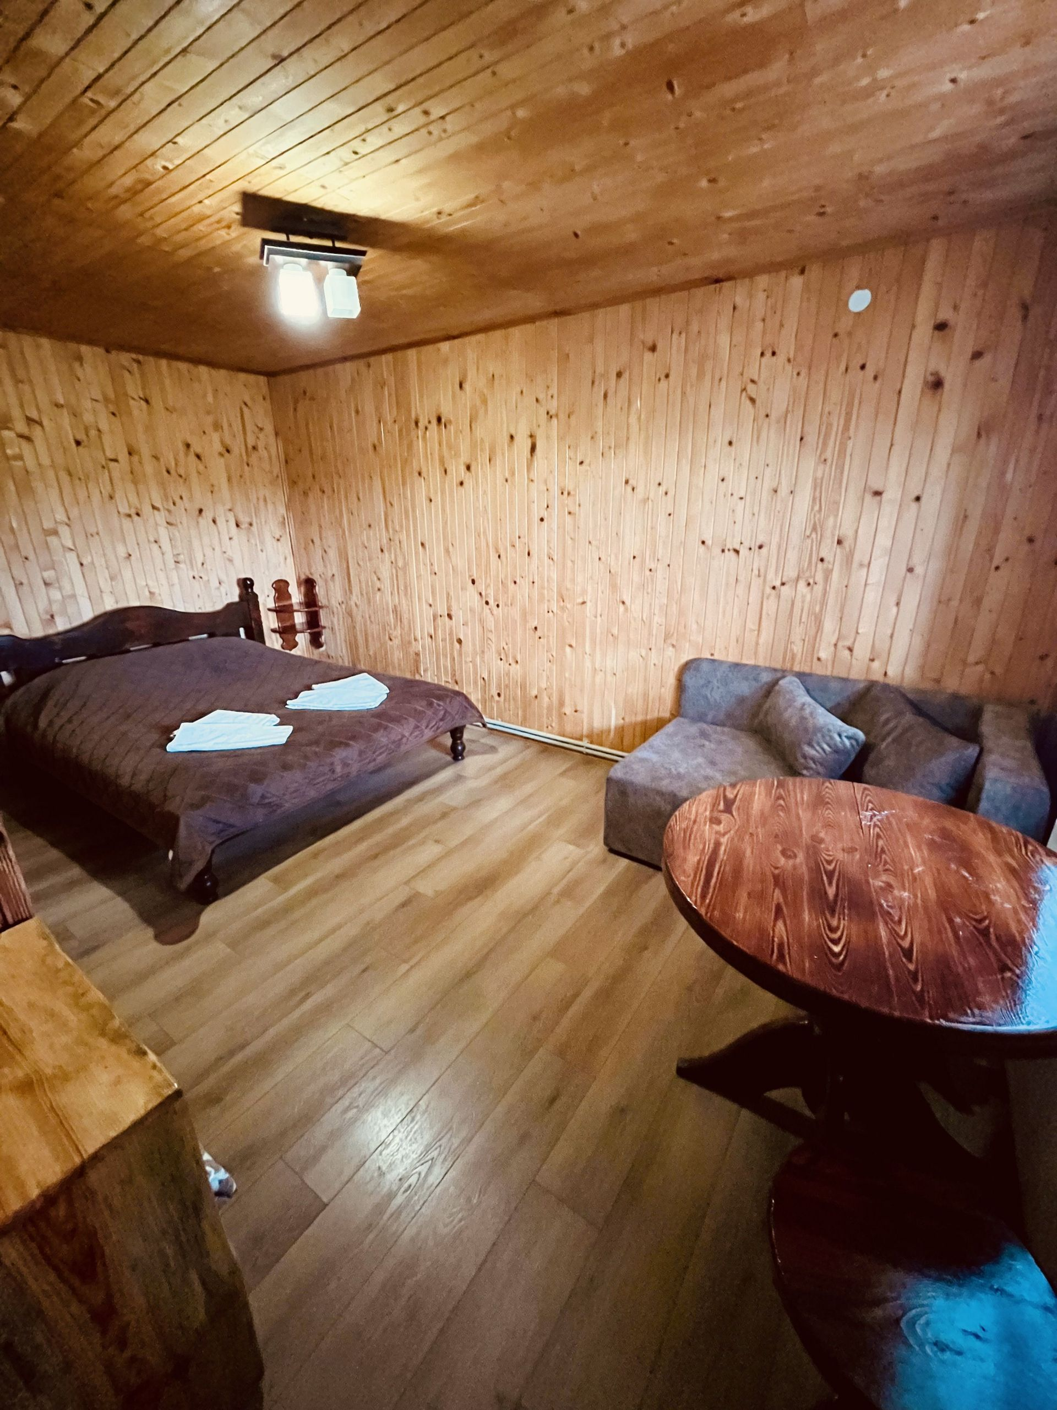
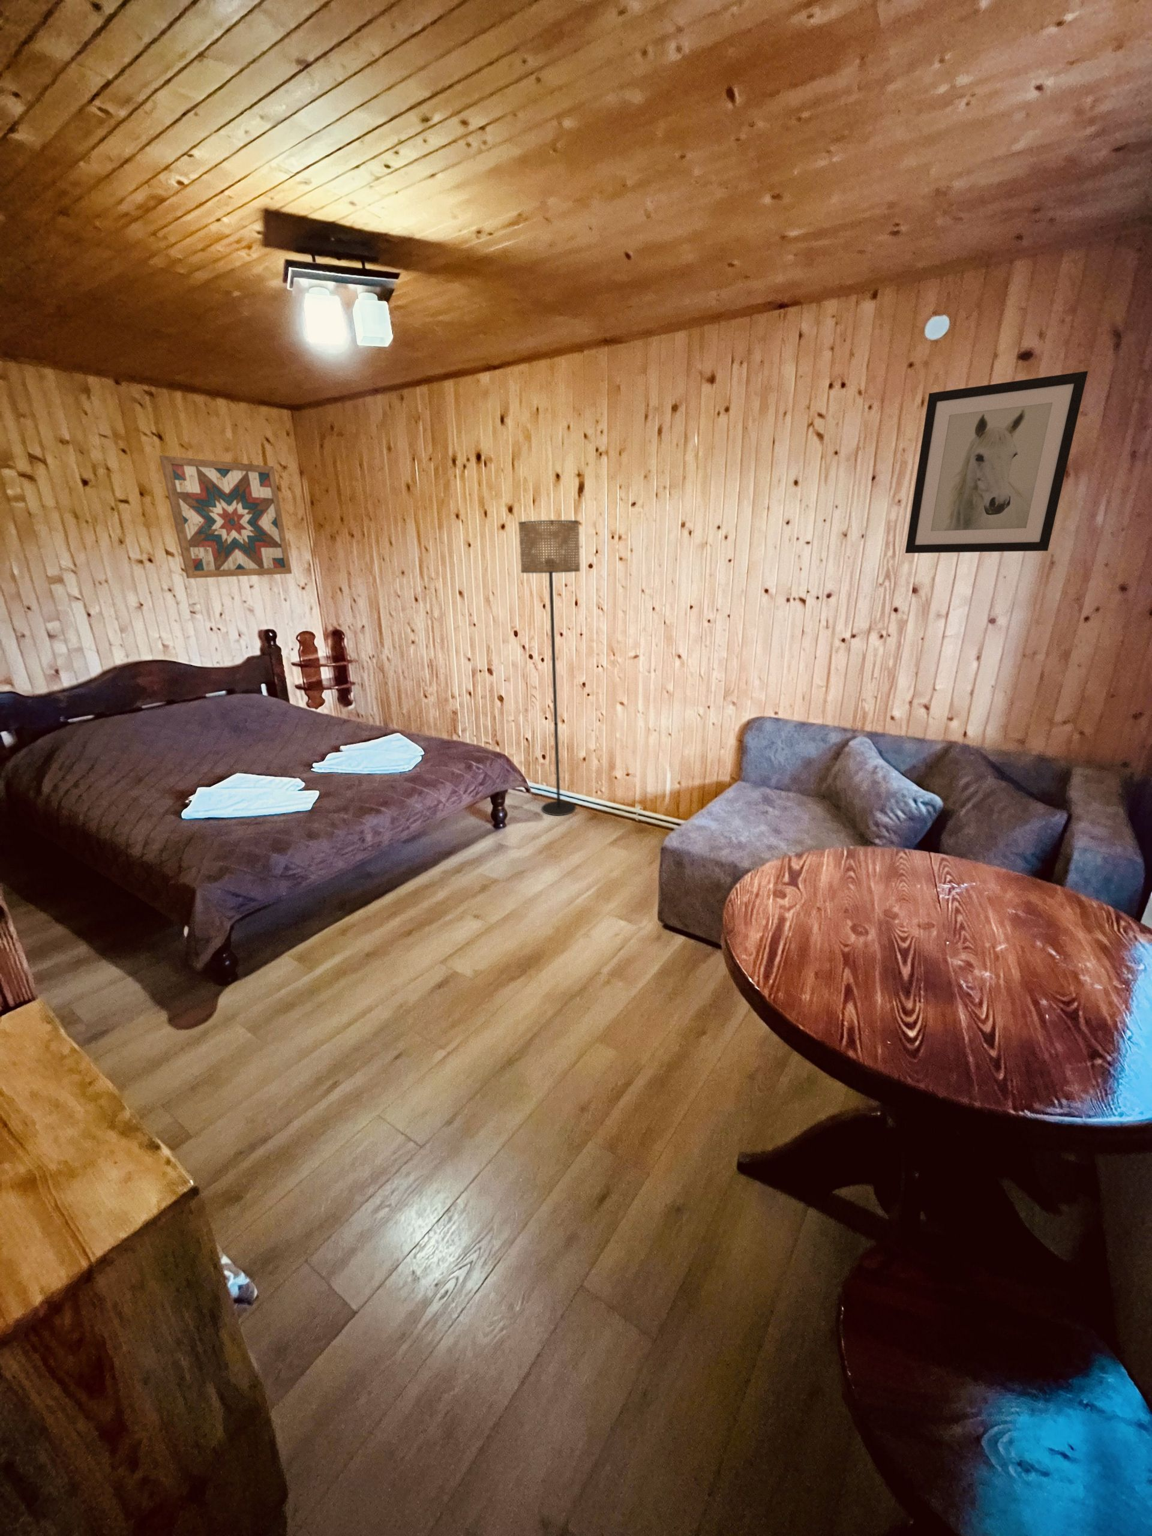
+ wall art [905,370,1088,554]
+ wall art [159,455,293,579]
+ floor lamp [518,520,581,816]
